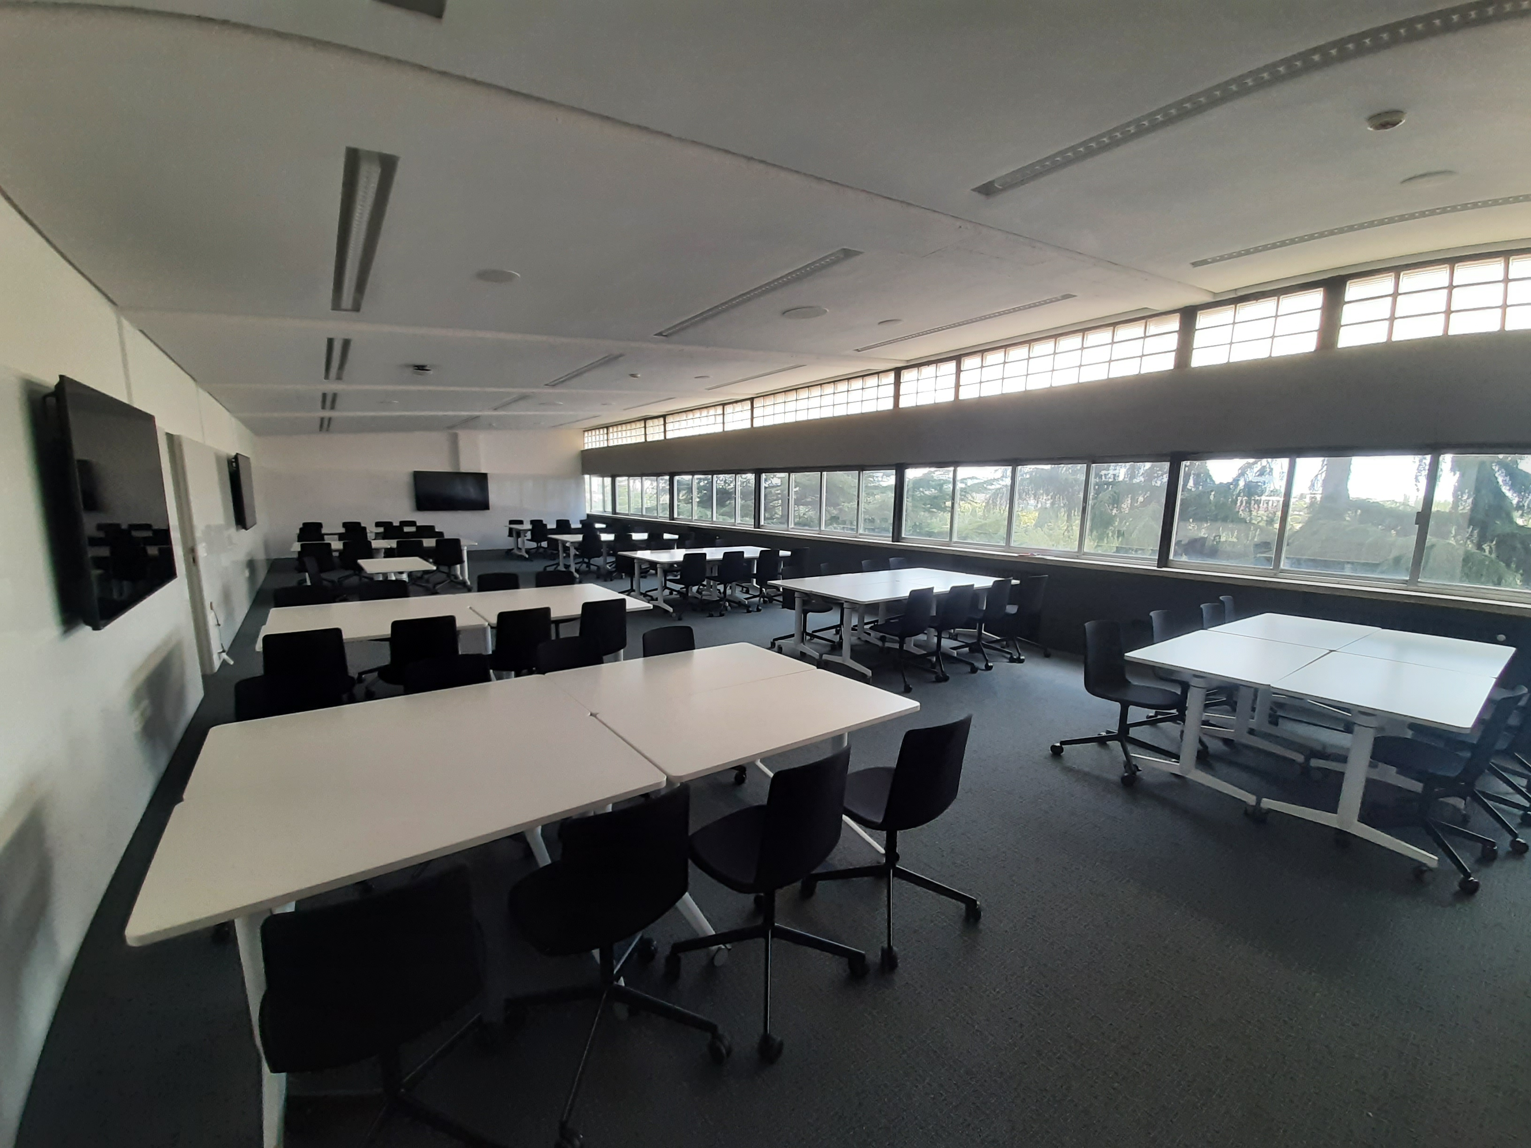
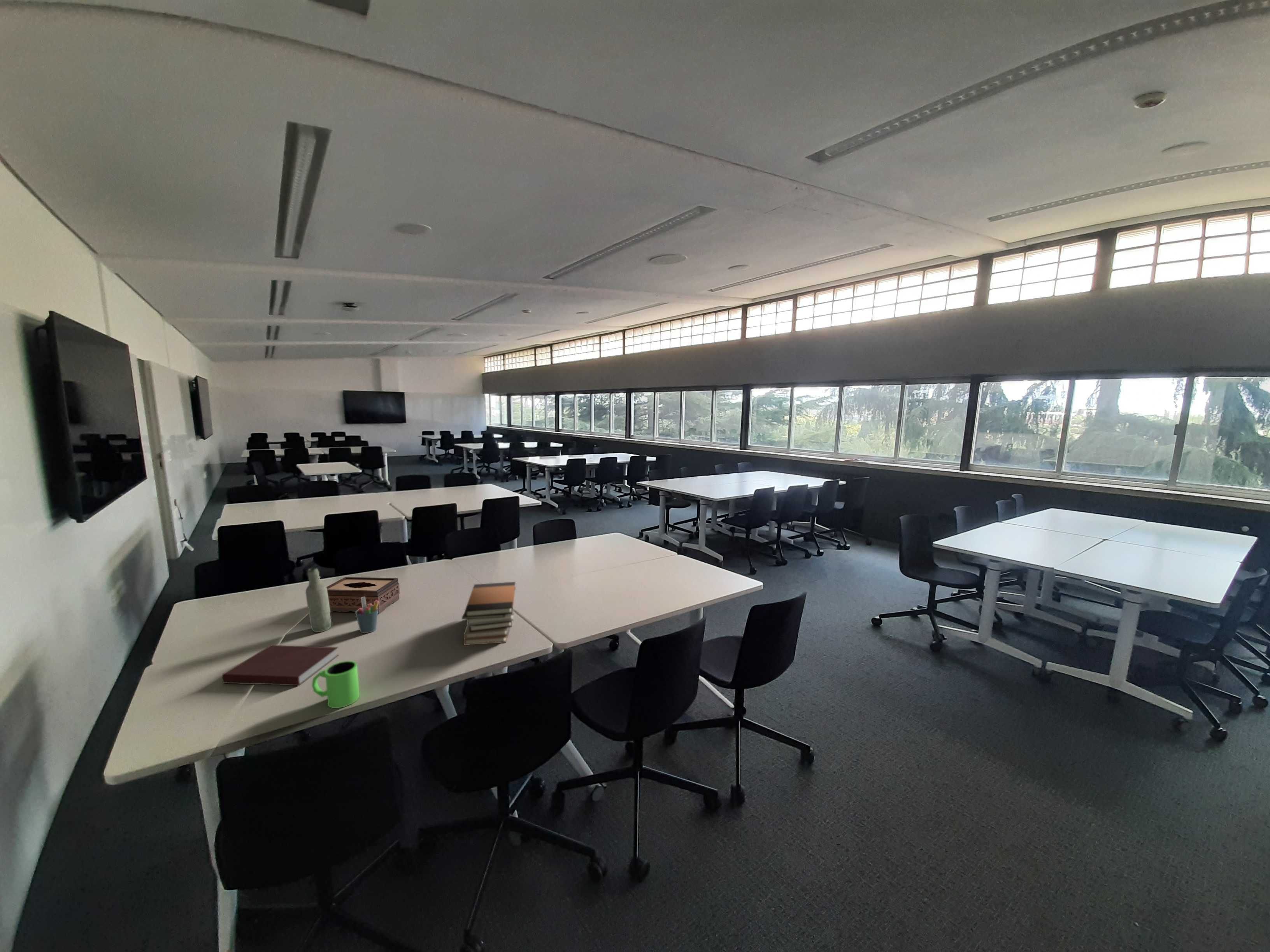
+ bottle [305,567,332,633]
+ book stack [461,581,516,646]
+ notebook [222,645,339,686]
+ pen holder [355,597,379,634]
+ mug [311,660,360,709]
+ tissue box [326,577,400,614]
